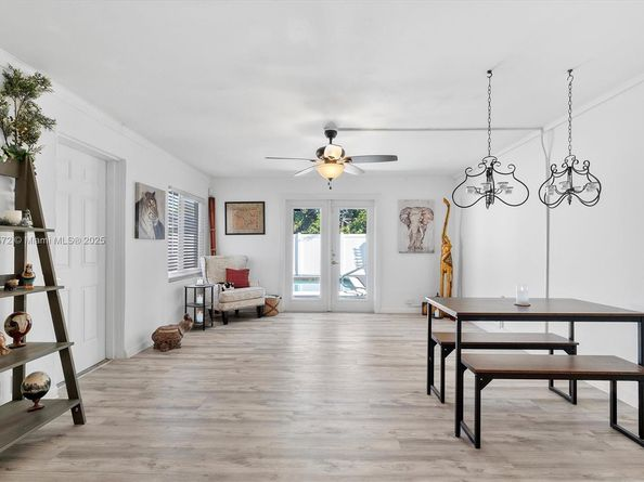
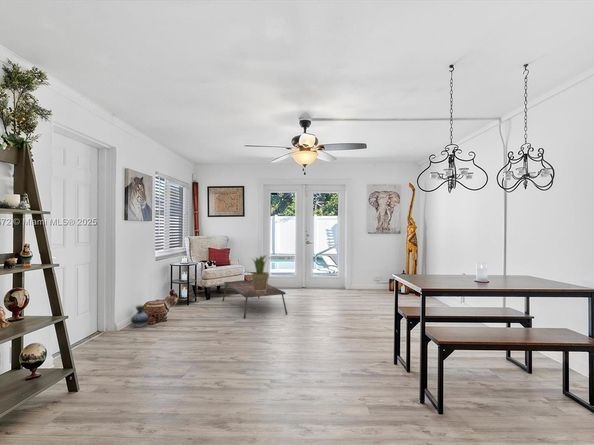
+ potted plant [249,254,272,291]
+ ceramic jug [130,304,150,328]
+ coffee table [221,279,288,320]
